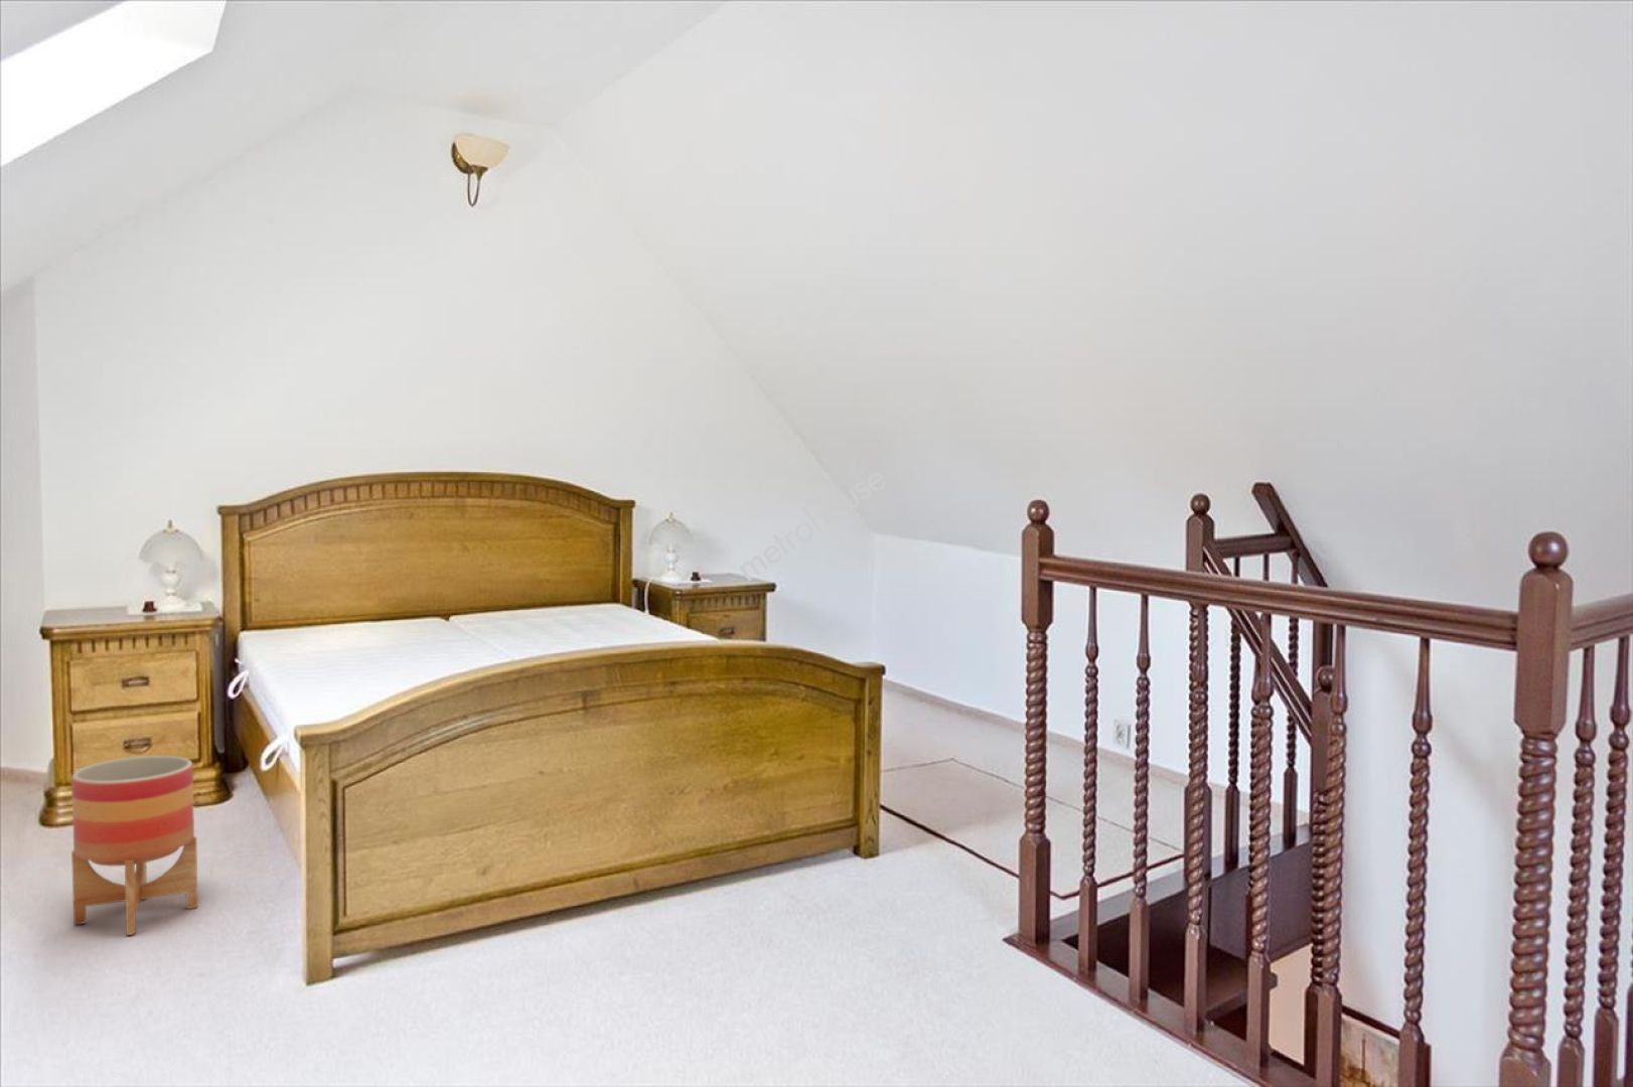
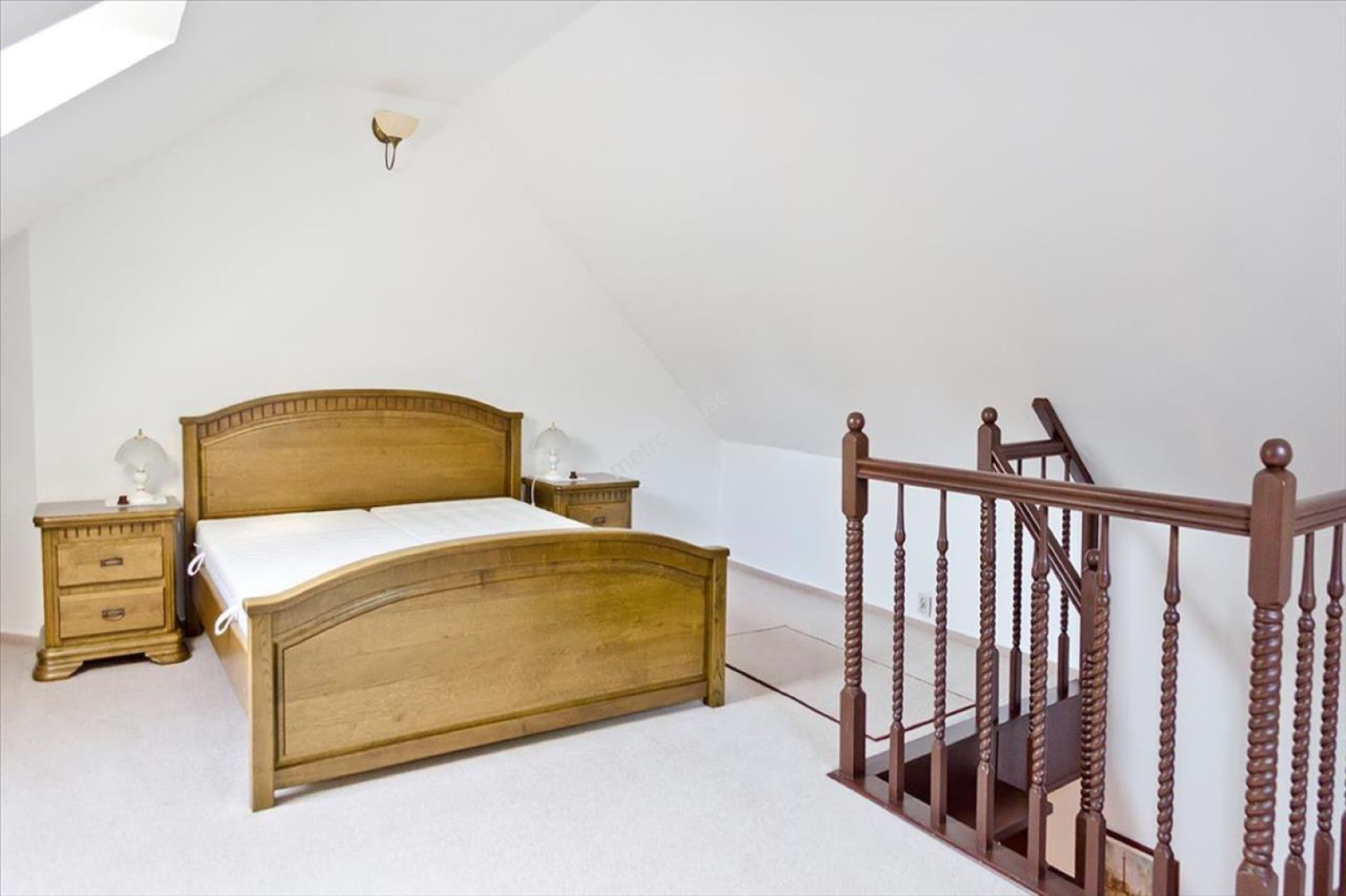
- planter [70,755,199,937]
